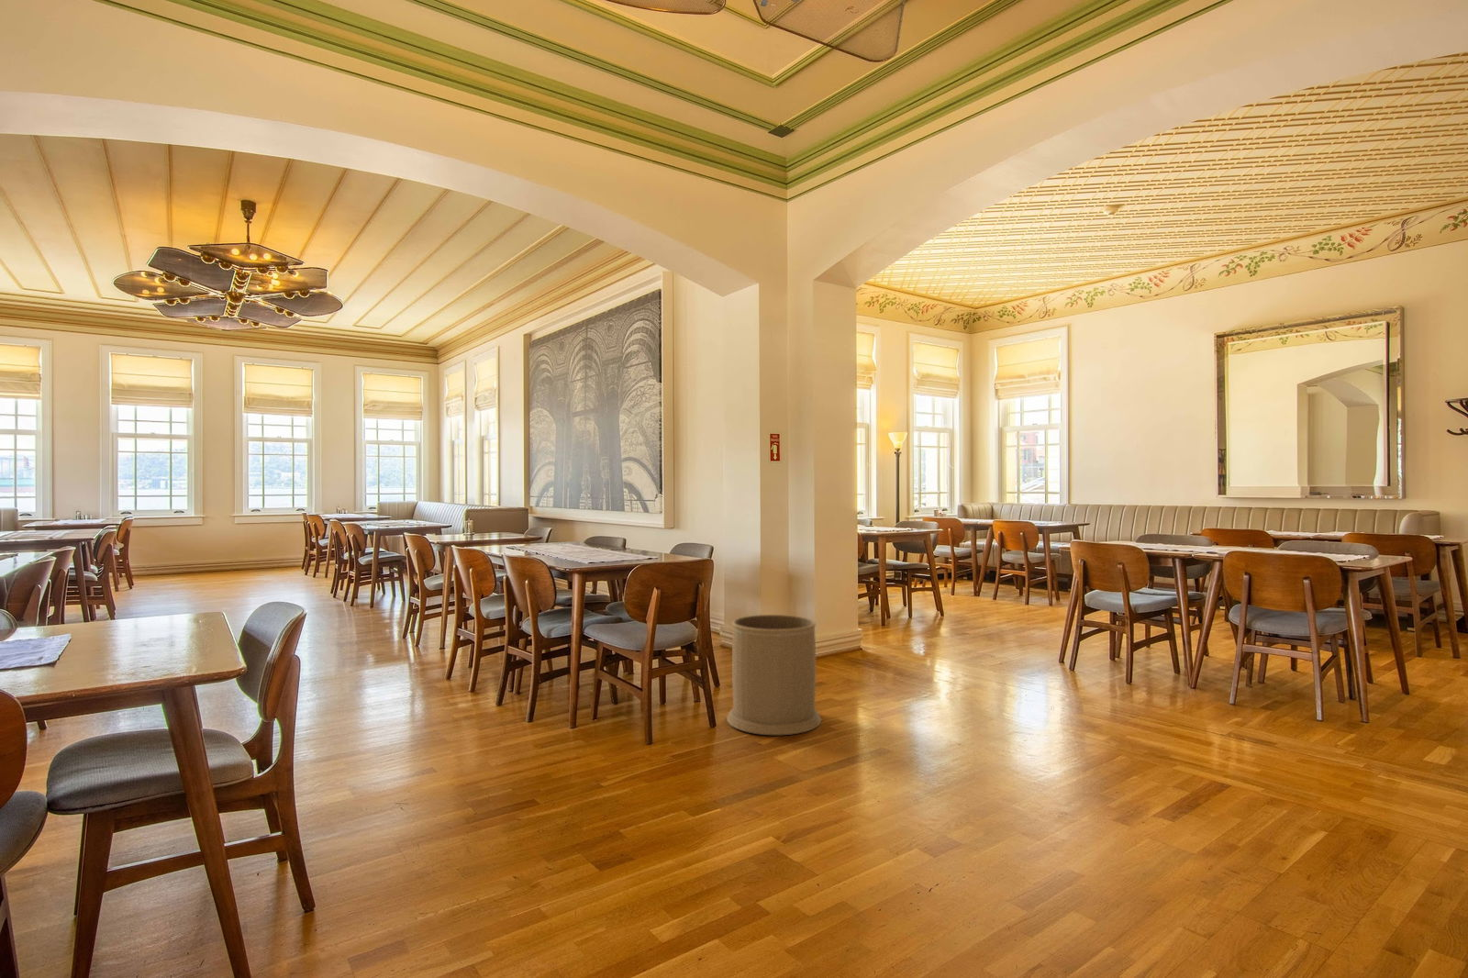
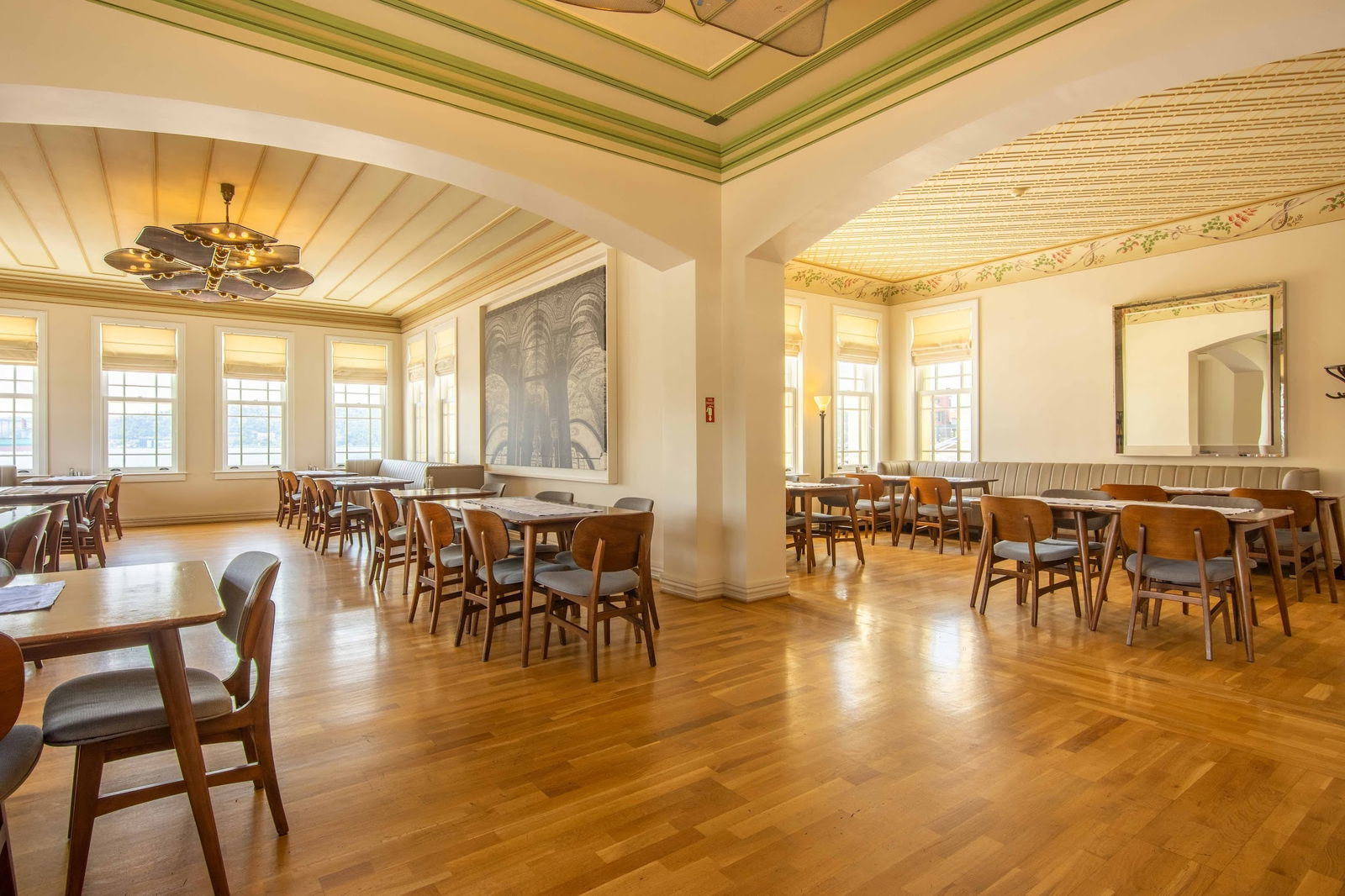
- trash can [726,613,822,736]
